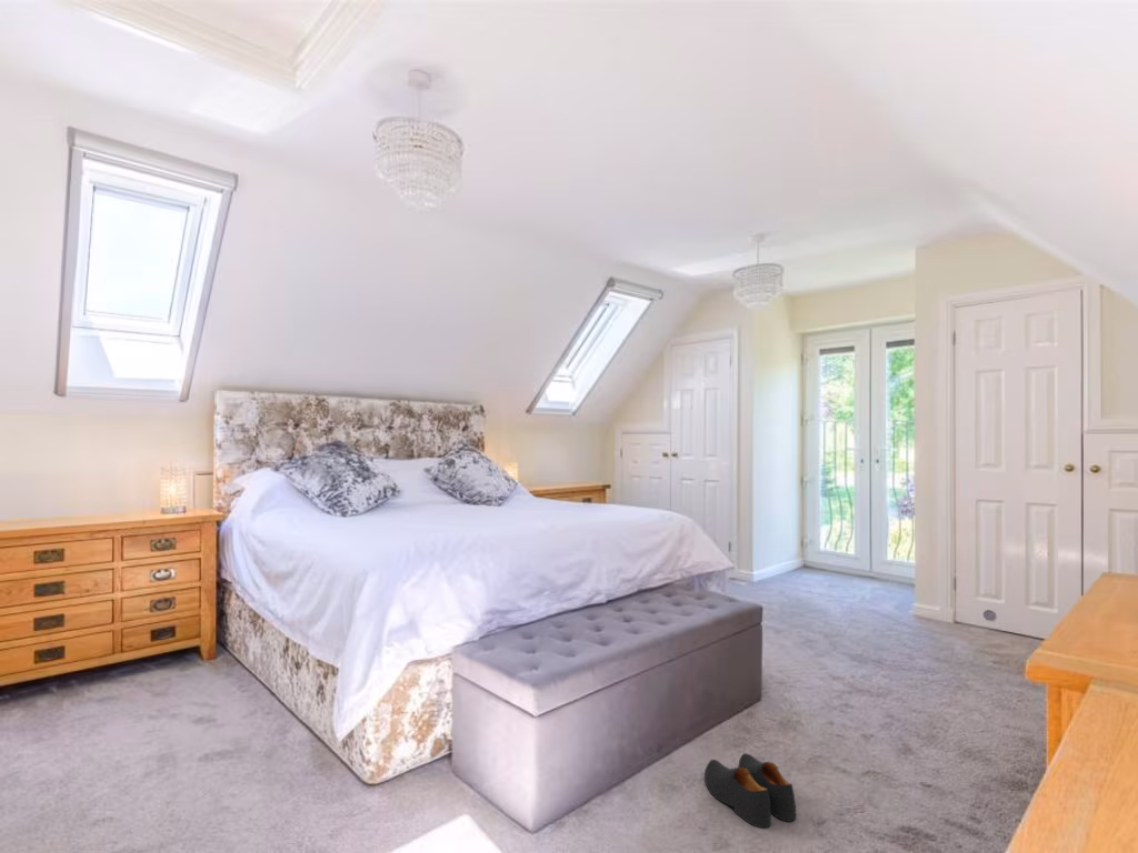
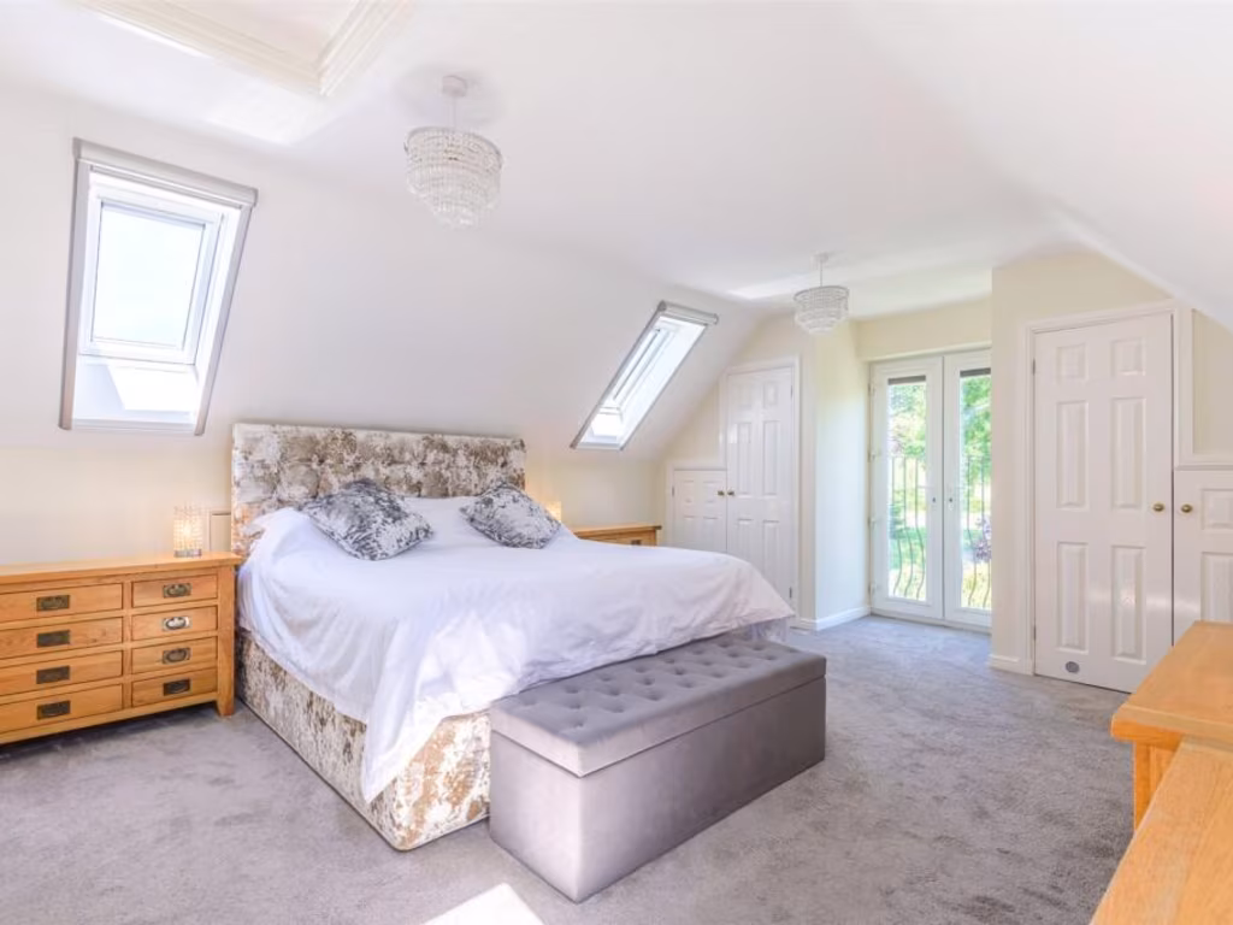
- shoes [703,752,797,829]
